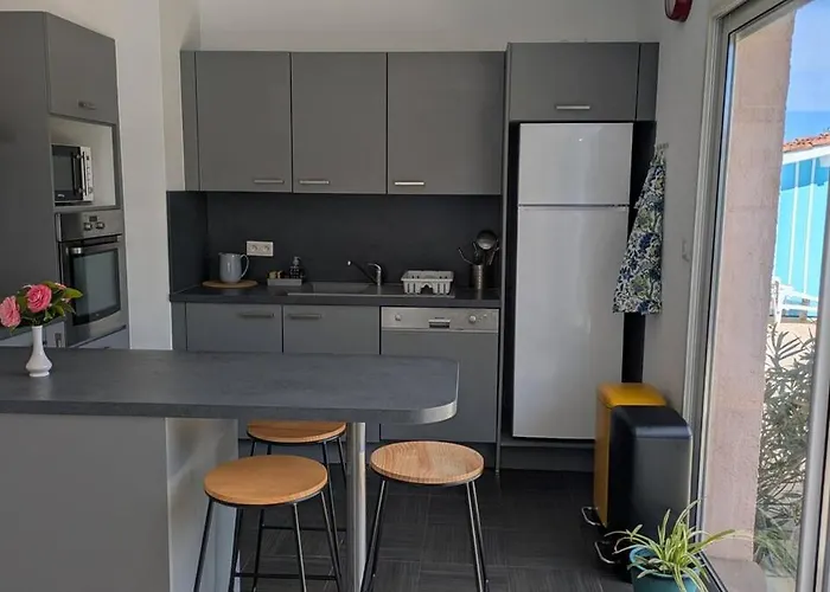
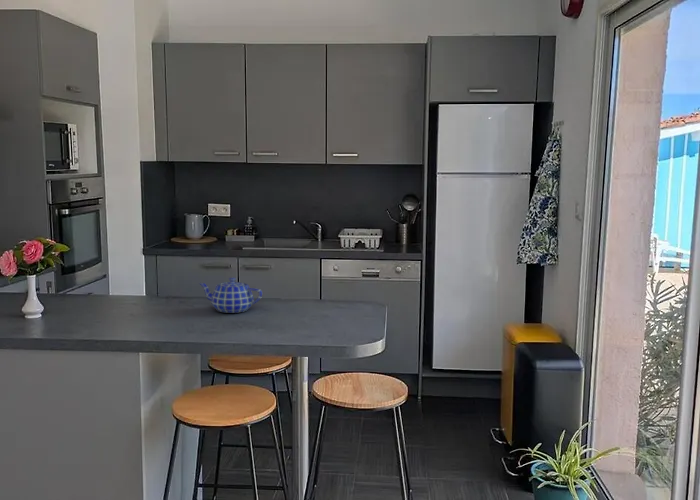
+ teapot [198,277,263,314]
